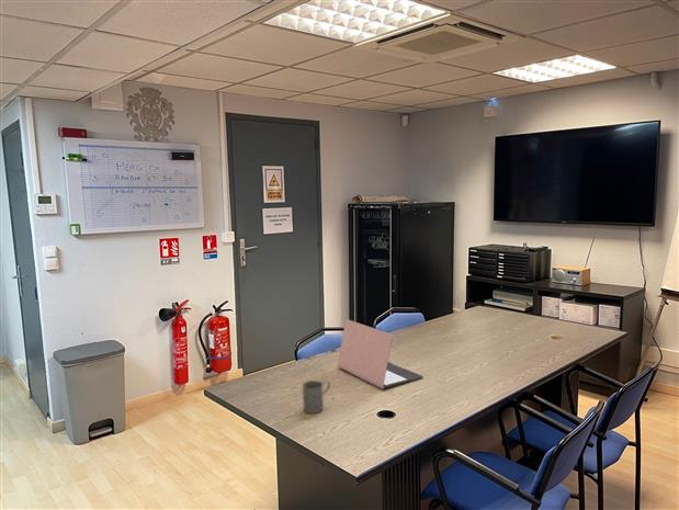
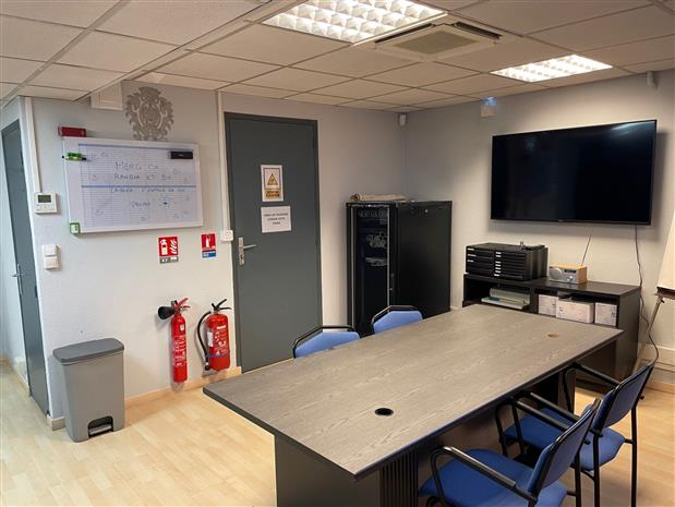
- mug [302,379,331,415]
- laptop [337,318,425,390]
